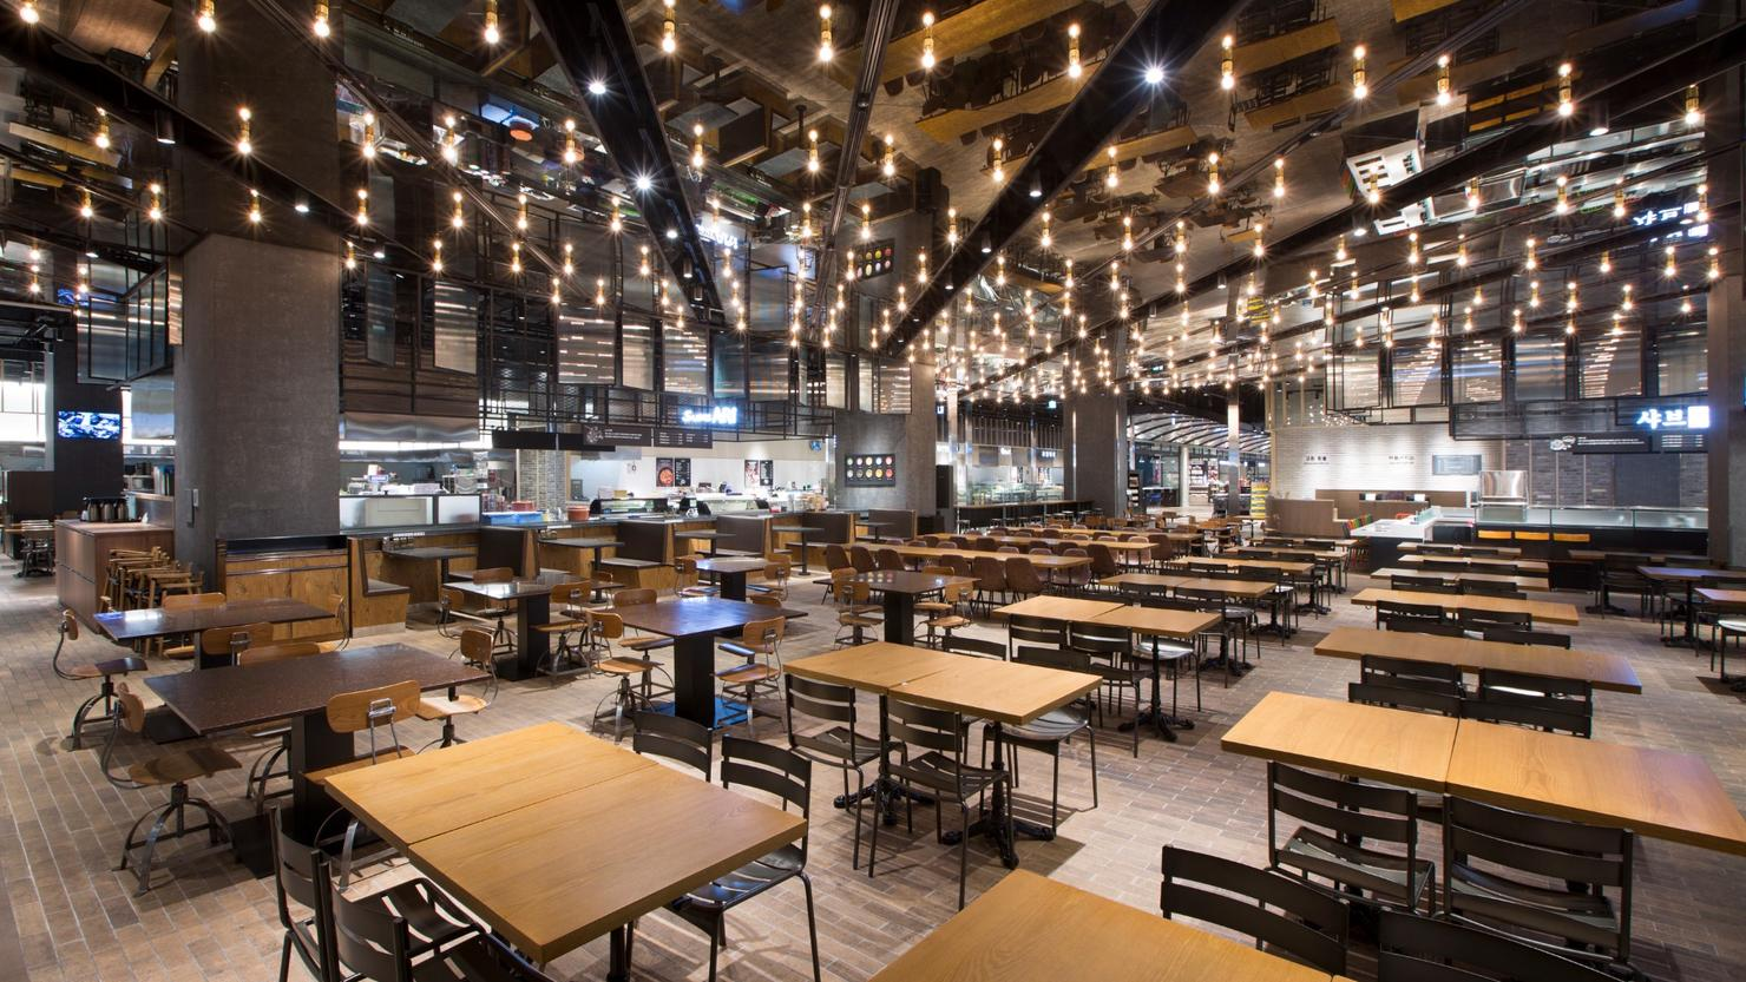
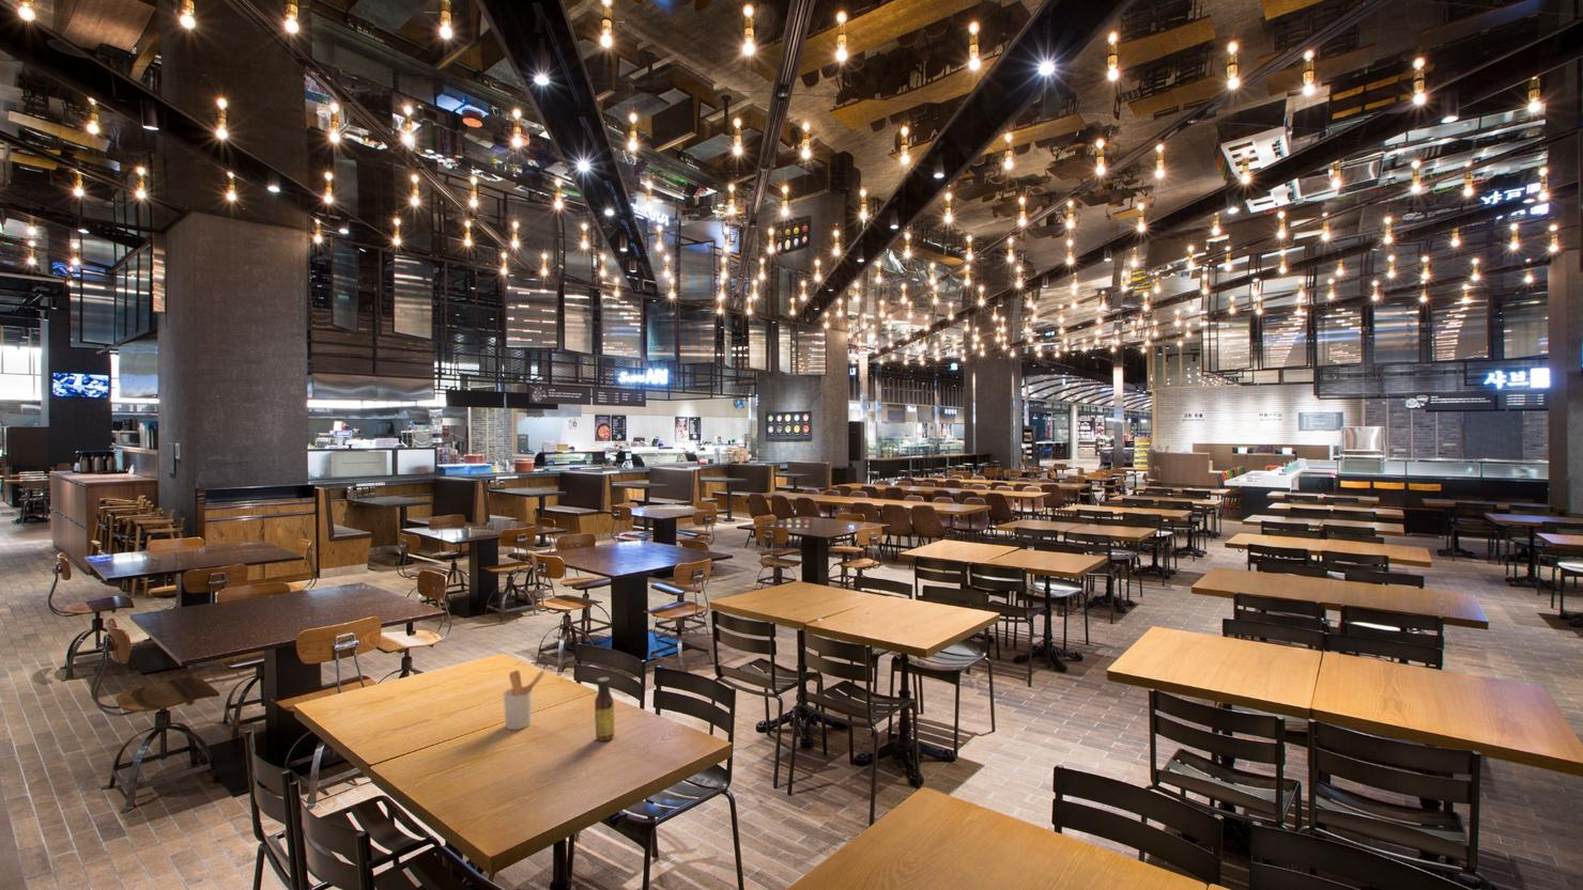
+ sauce bottle [594,676,616,742]
+ utensil holder [501,668,546,731]
